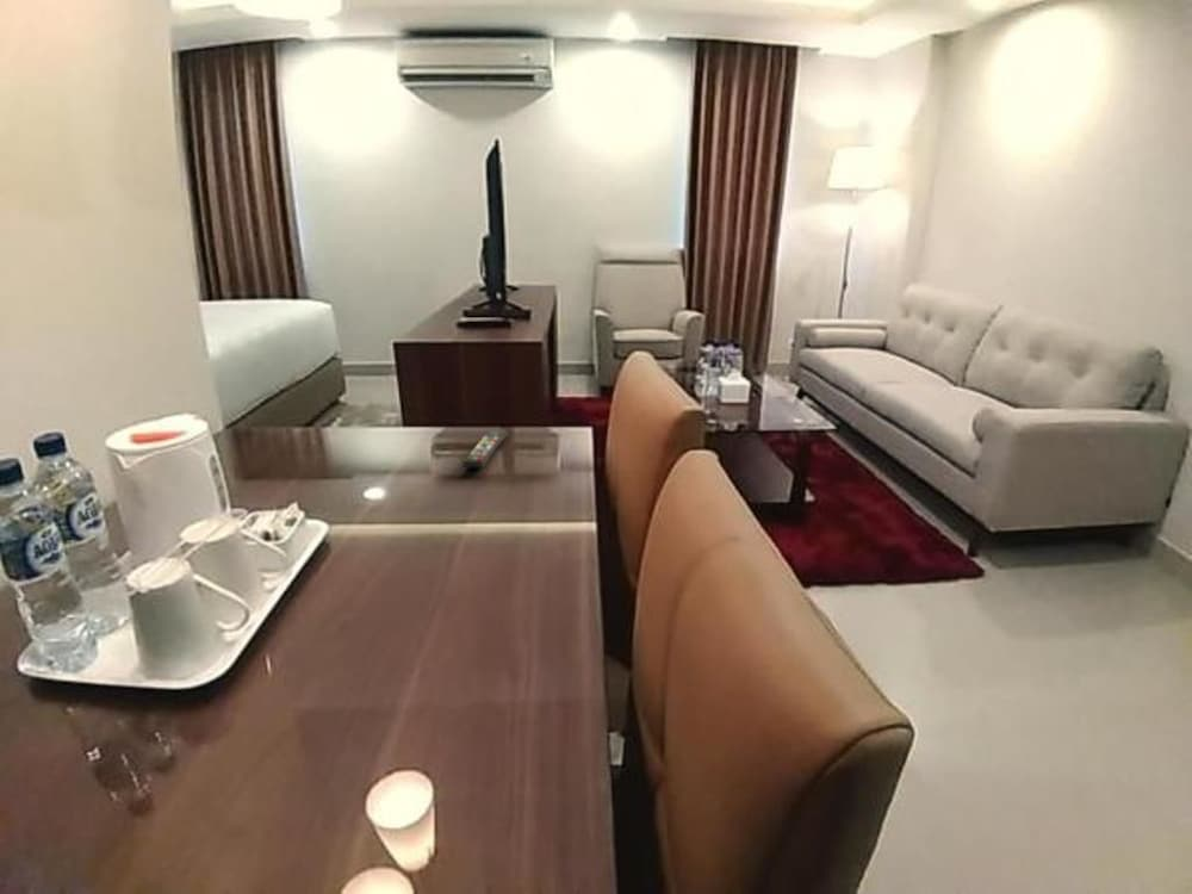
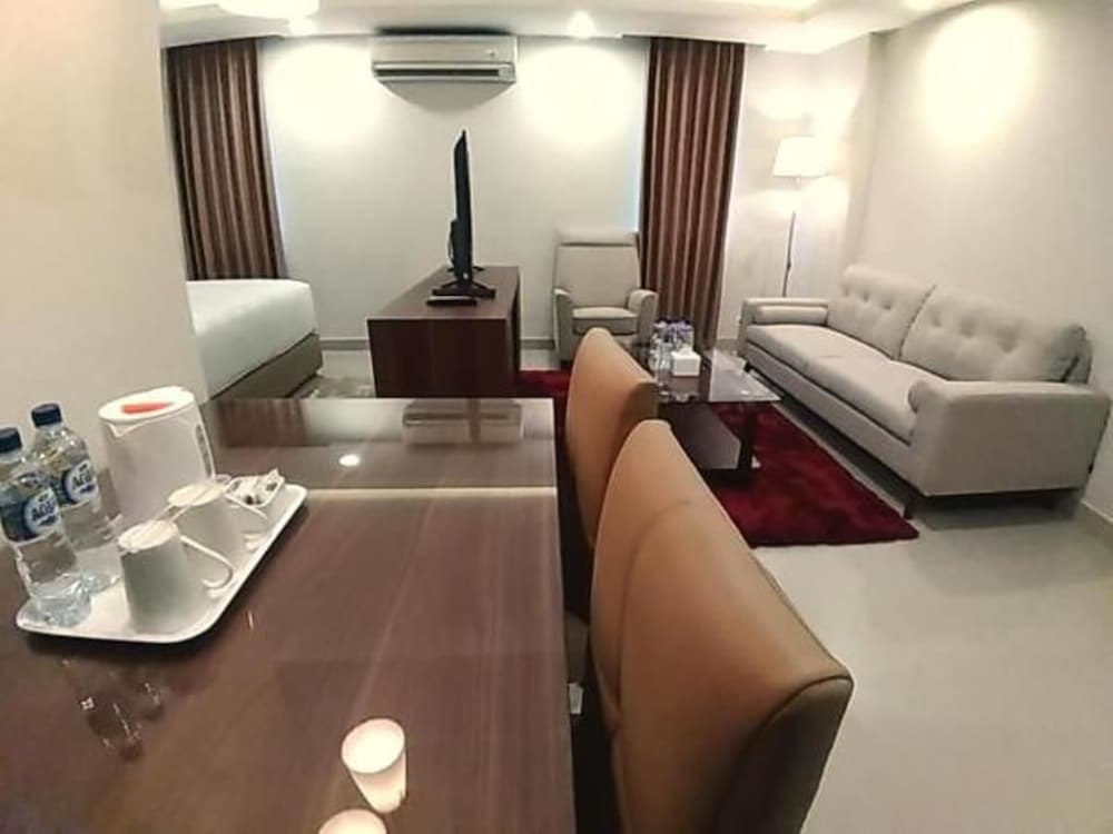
- remote control [461,428,508,468]
